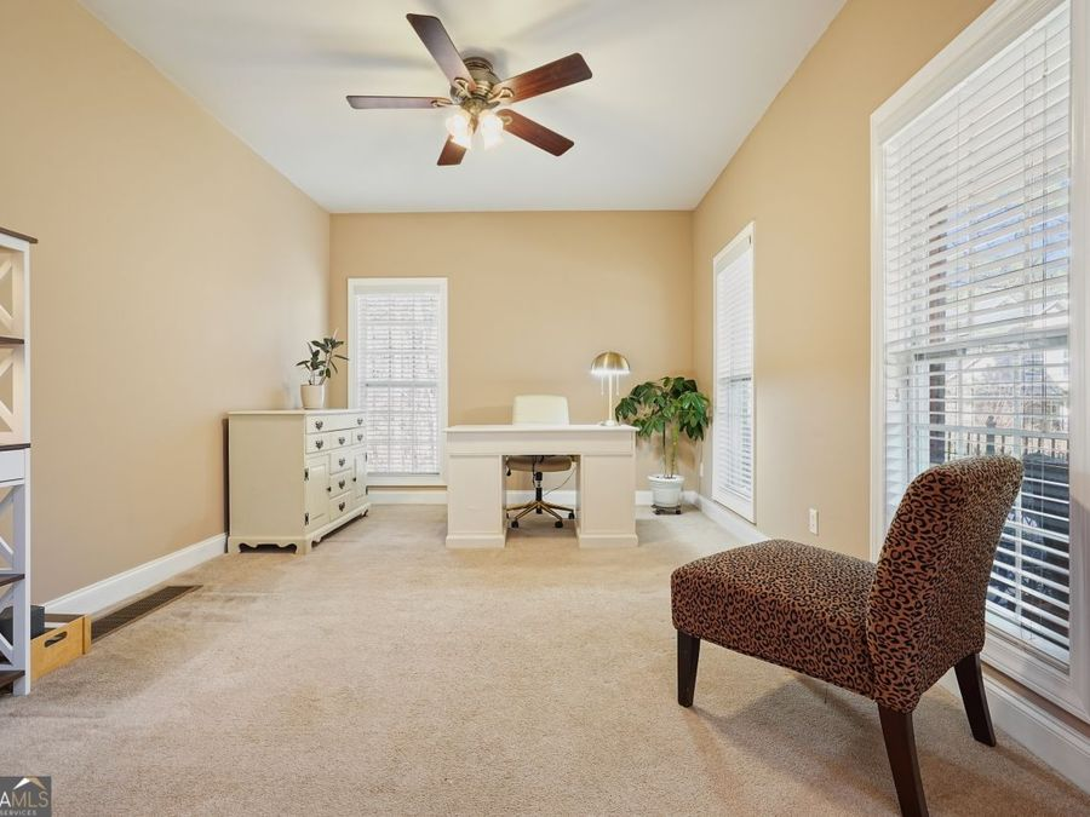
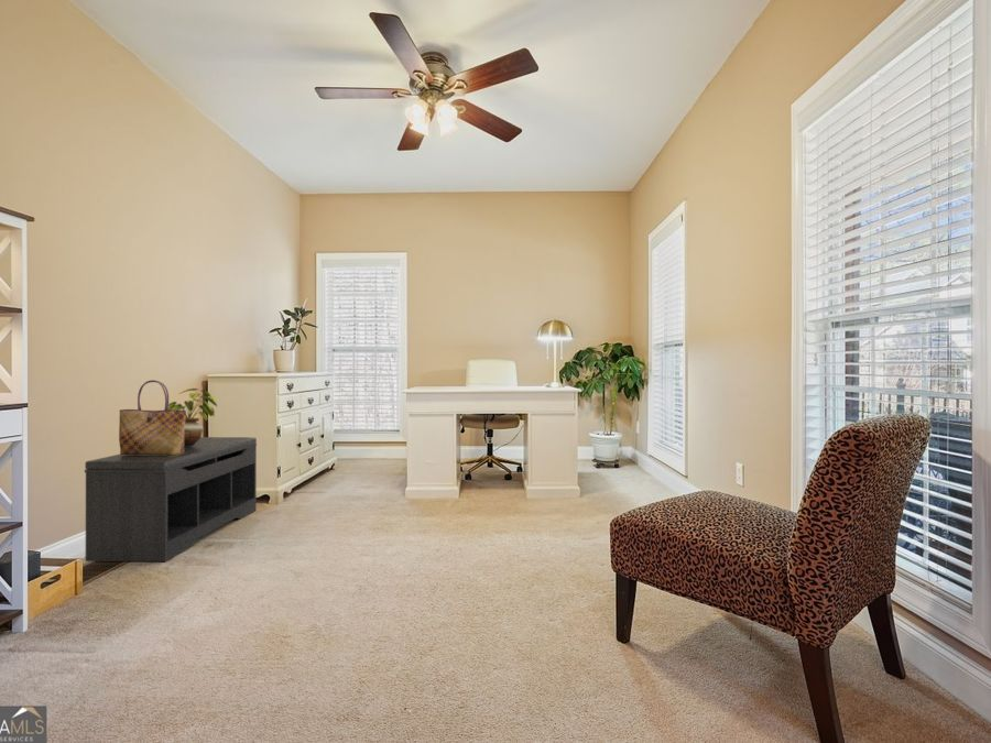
+ bench [84,436,258,562]
+ tote bag [118,379,187,456]
+ potted plant [168,387,218,446]
